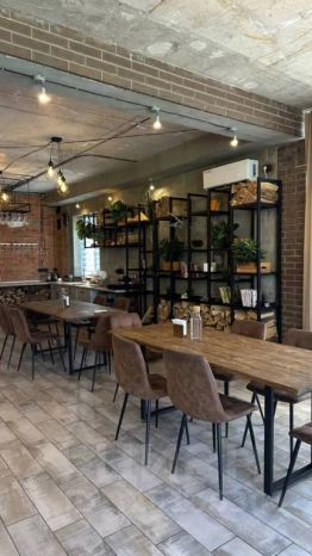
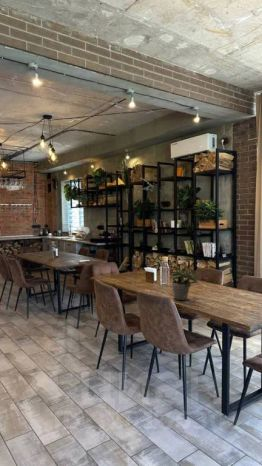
+ potted plant [169,265,200,301]
